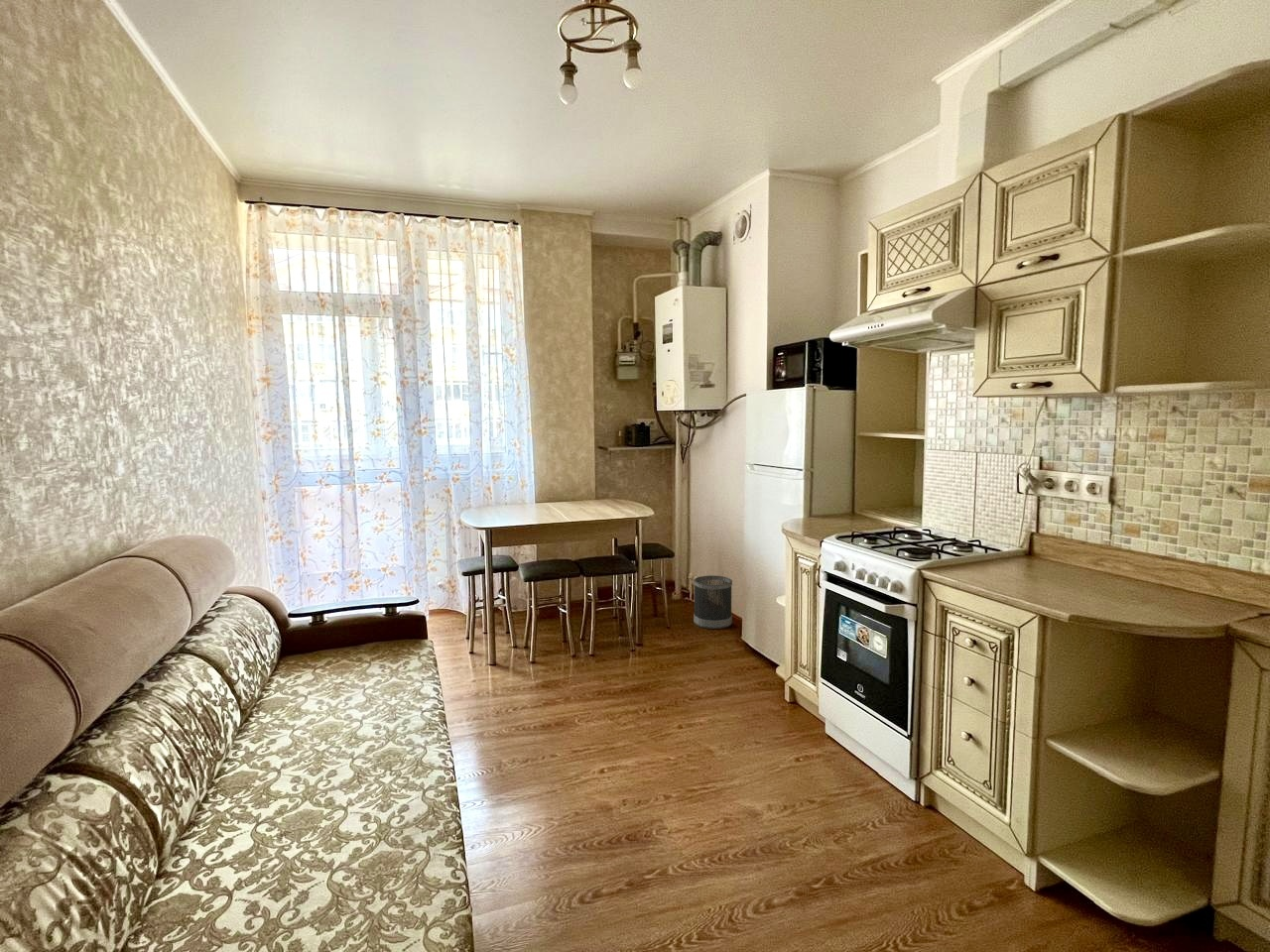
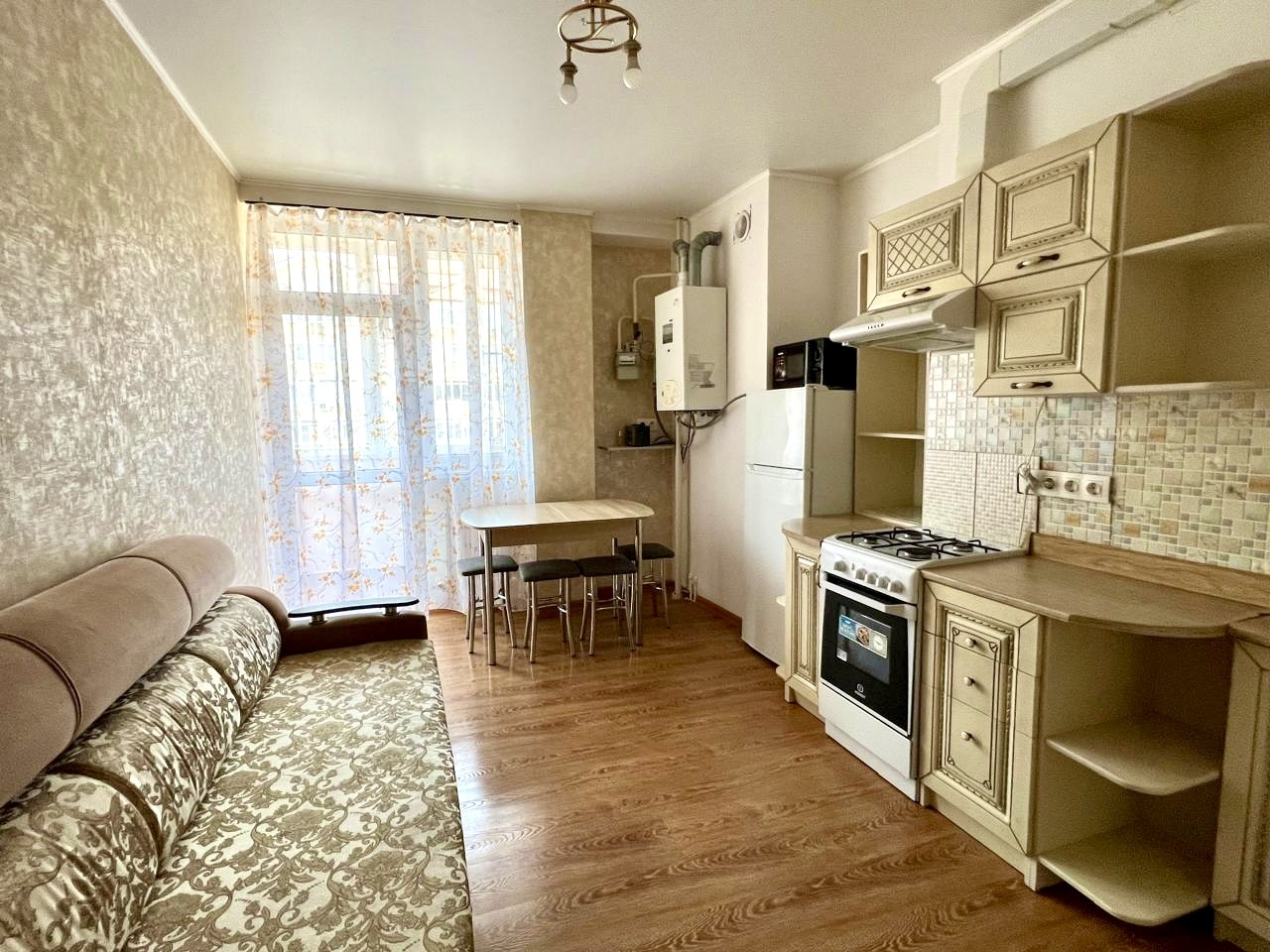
- wastebasket [693,574,733,630]
